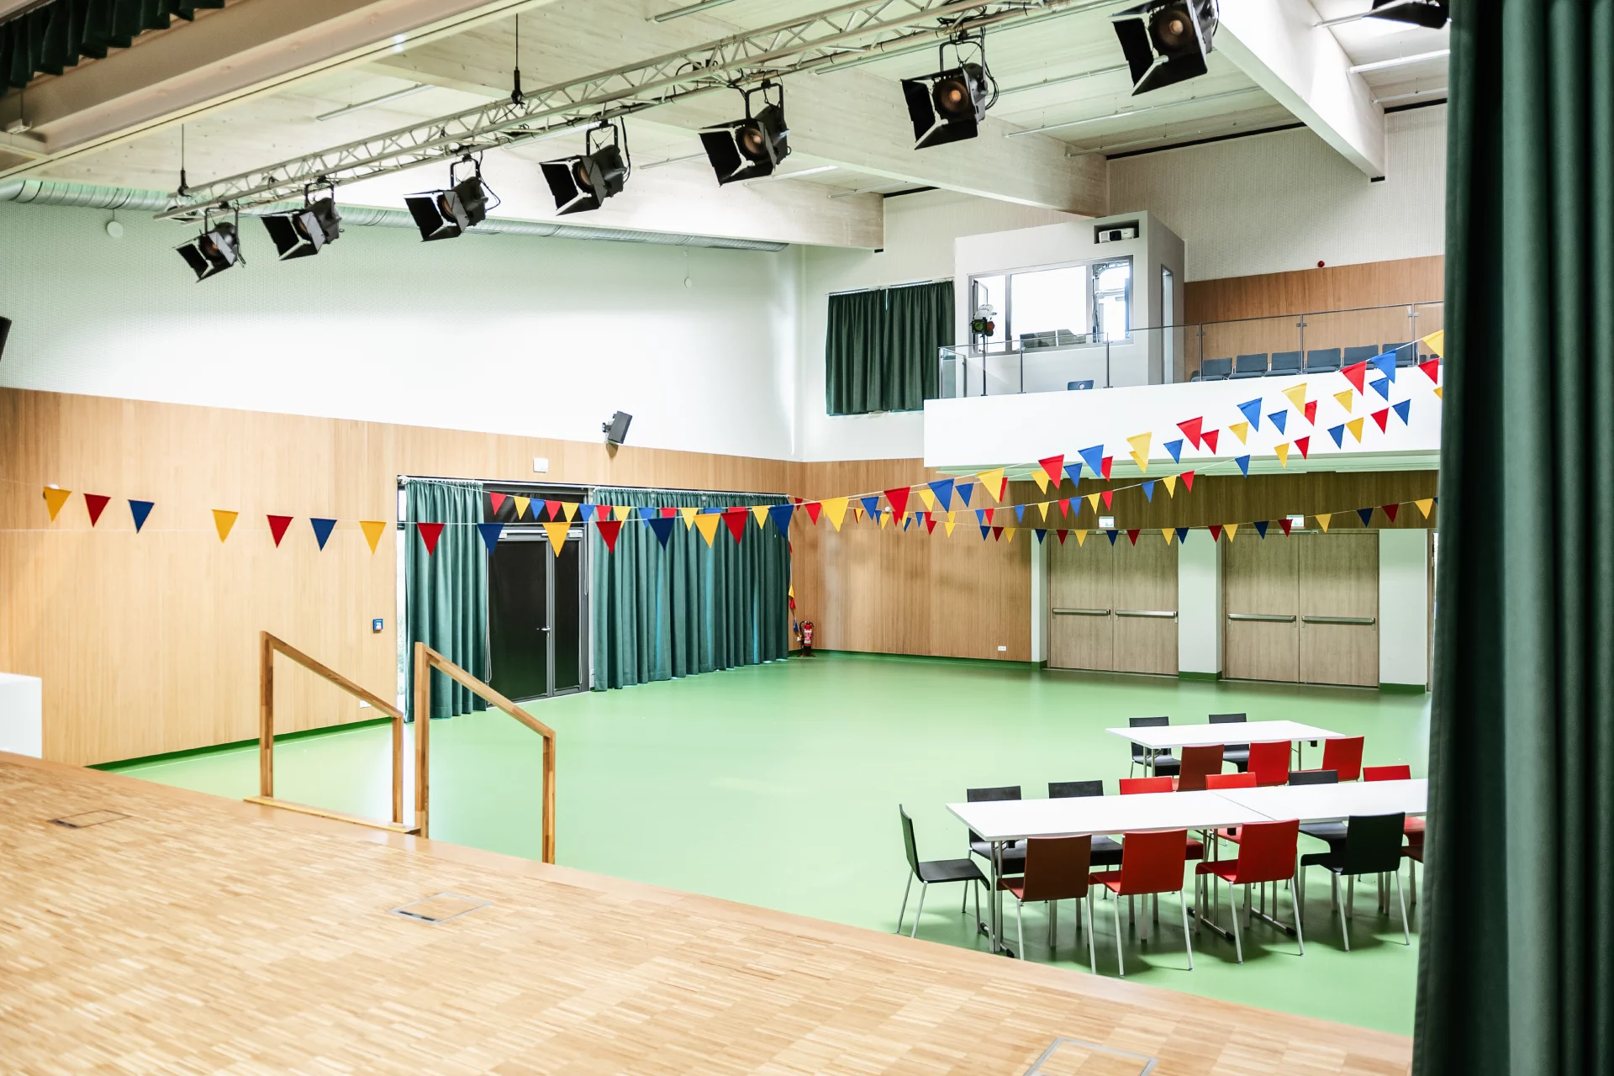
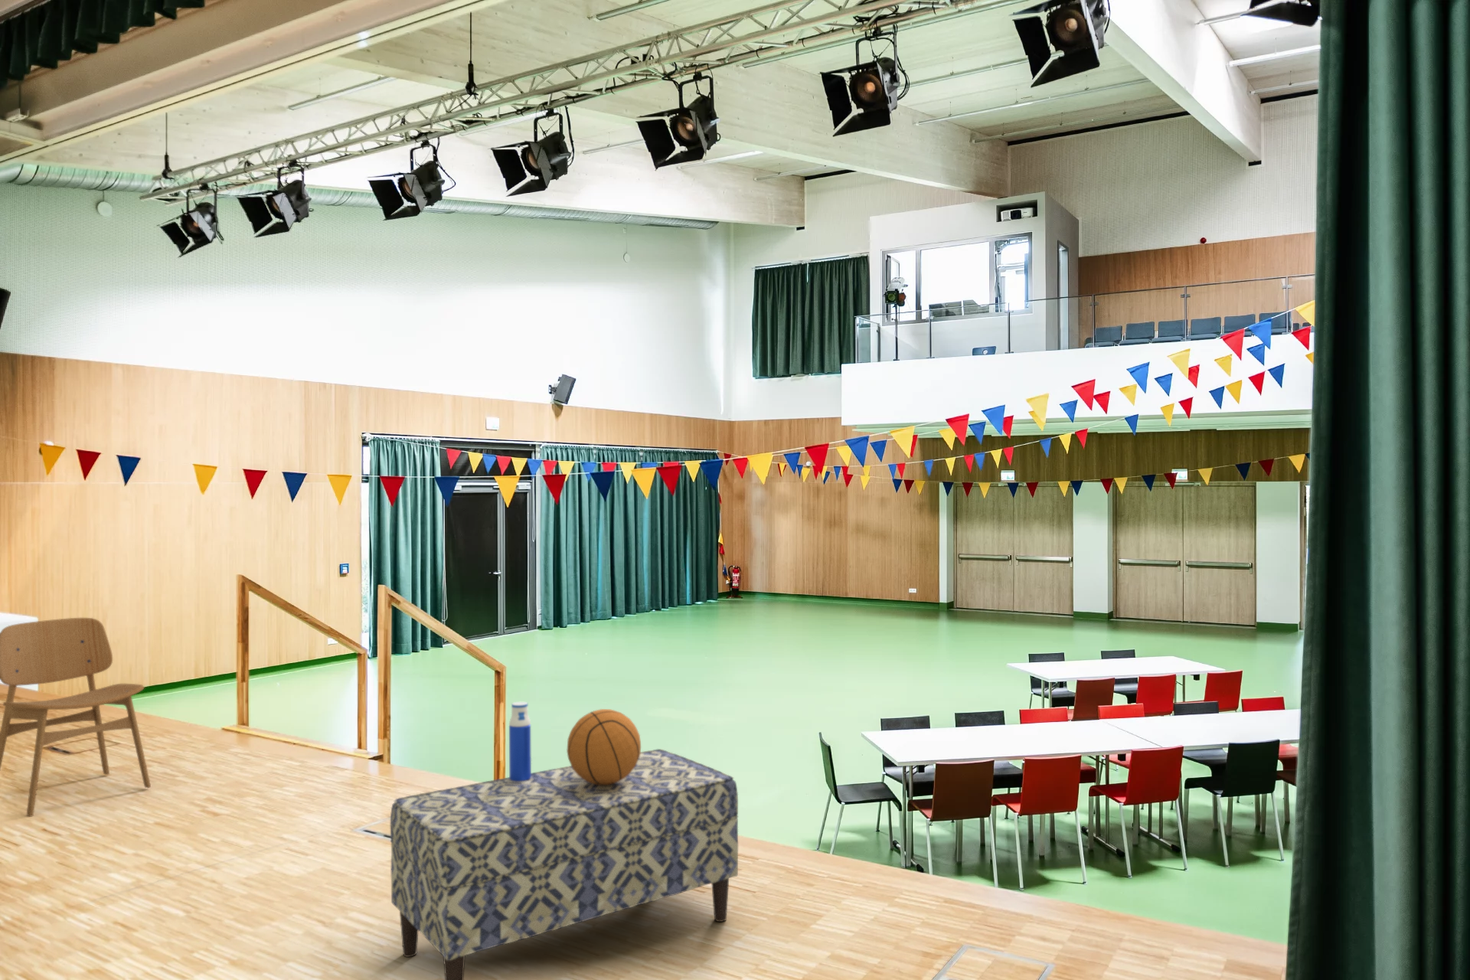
+ water bottle [509,701,532,782]
+ bench [389,748,738,980]
+ dining chair [0,617,152,818]
+ basketball [565,708,642,784]
